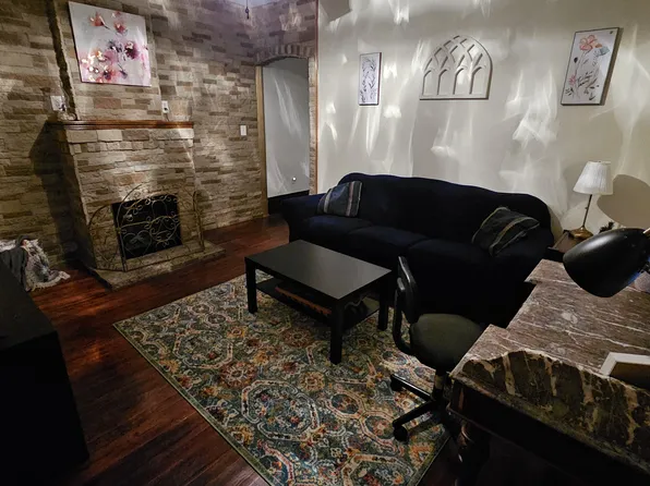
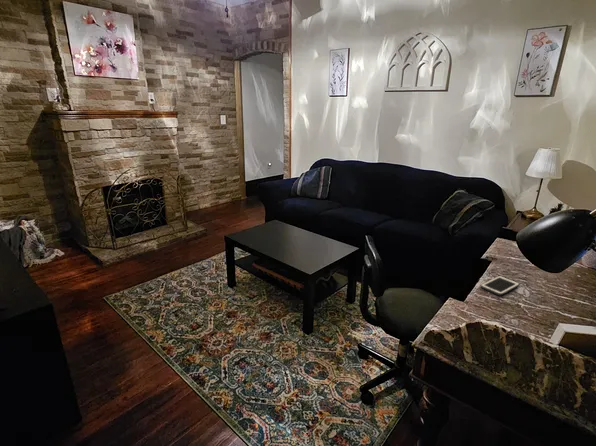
+ cell phone [479,275,521,297]
